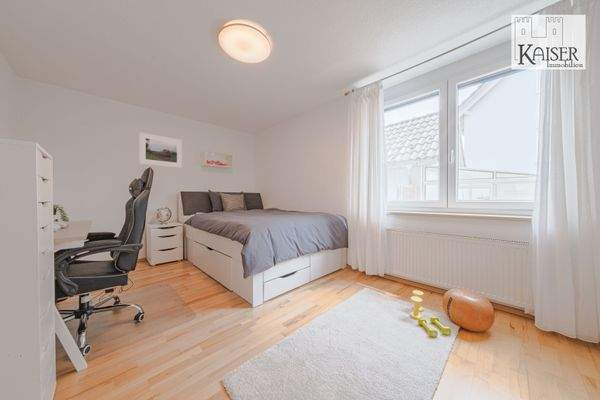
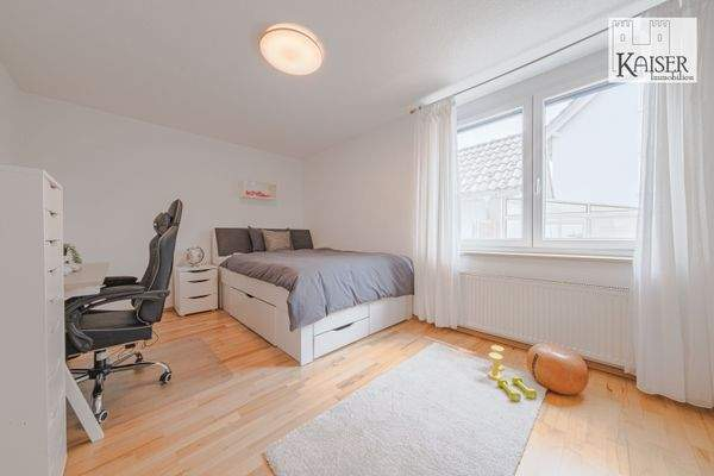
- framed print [138,131,183,169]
